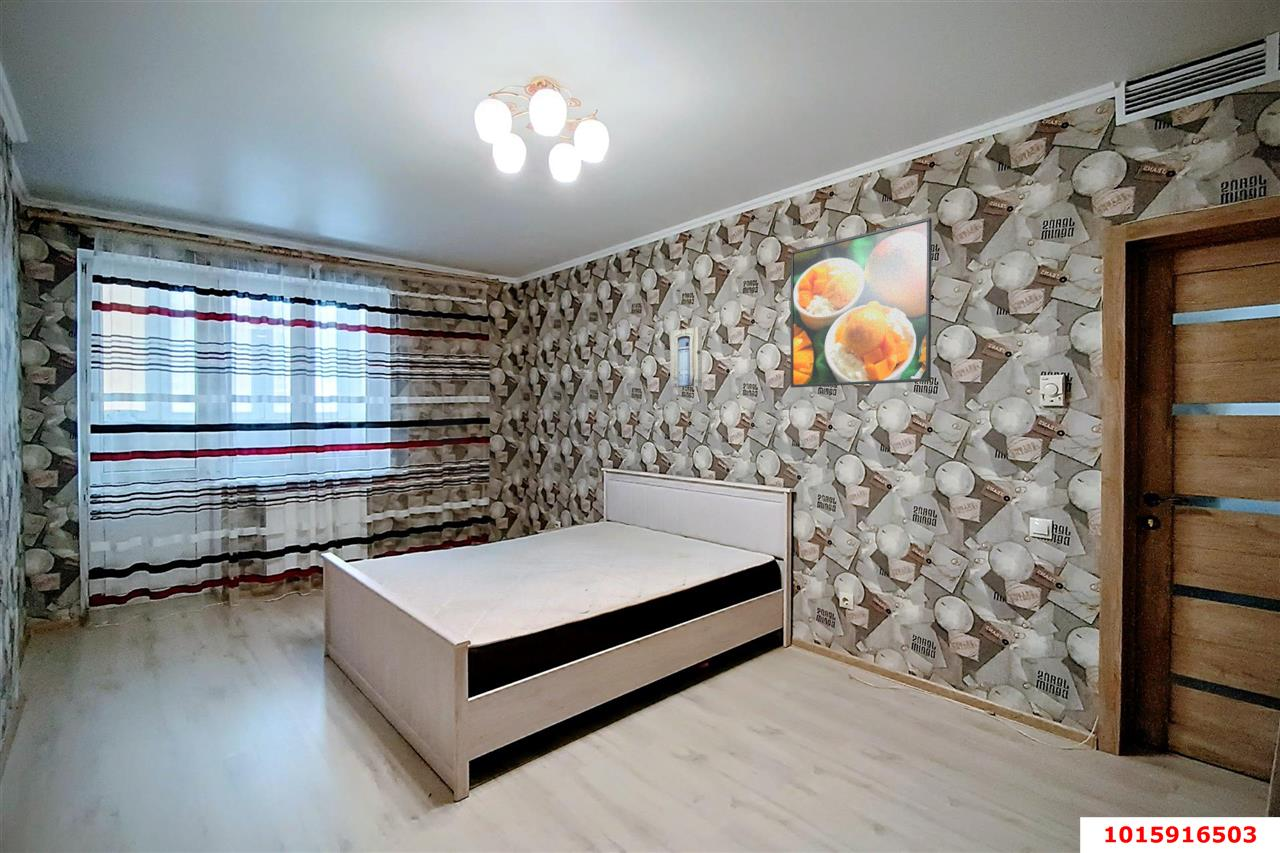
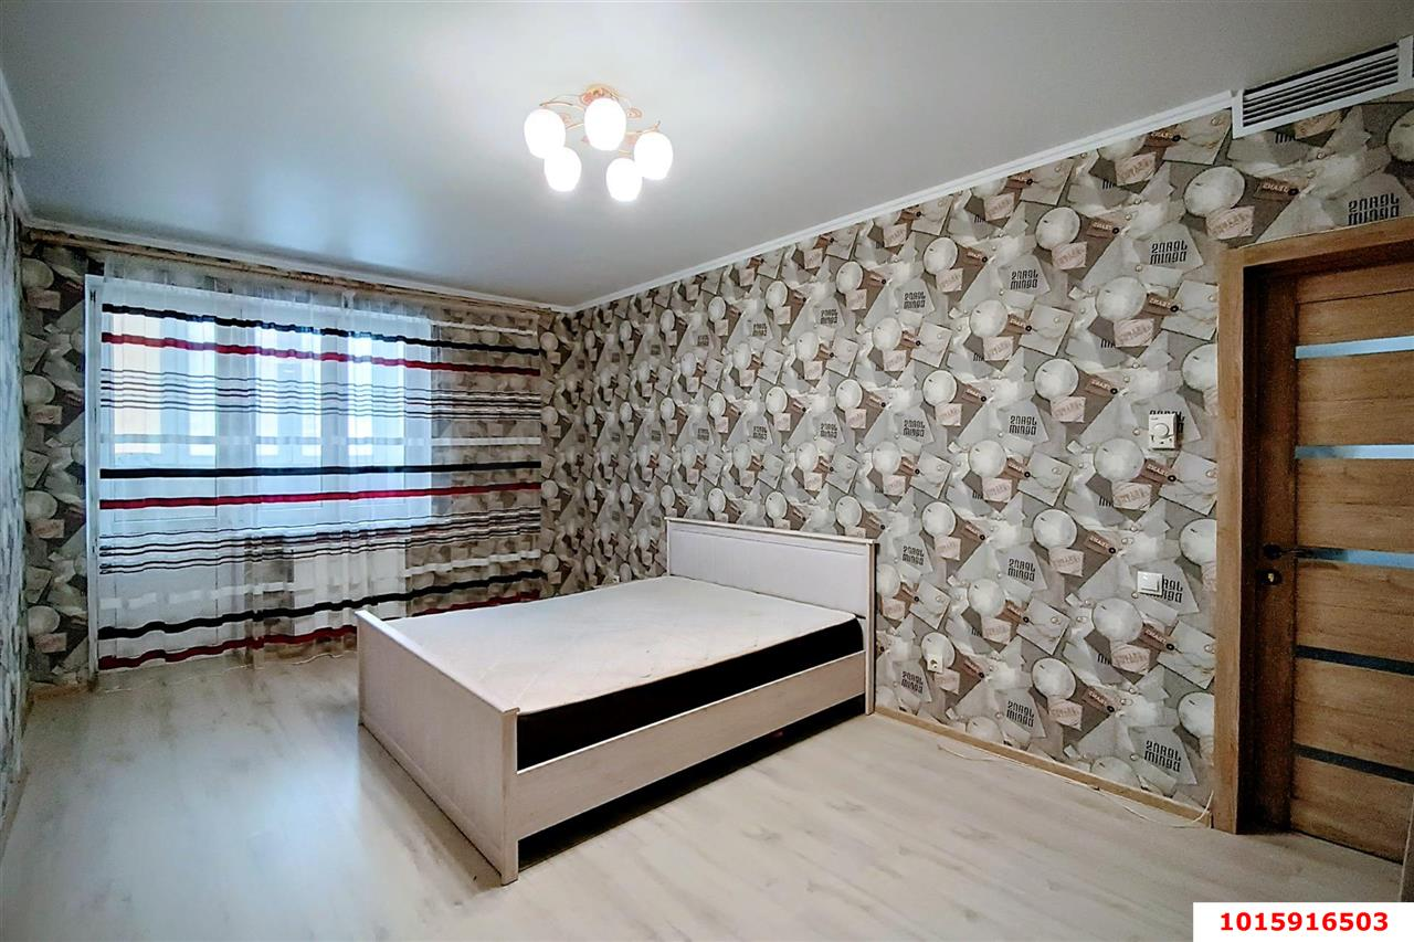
- wall art [669,326,703,388]
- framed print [789,217,933,389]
